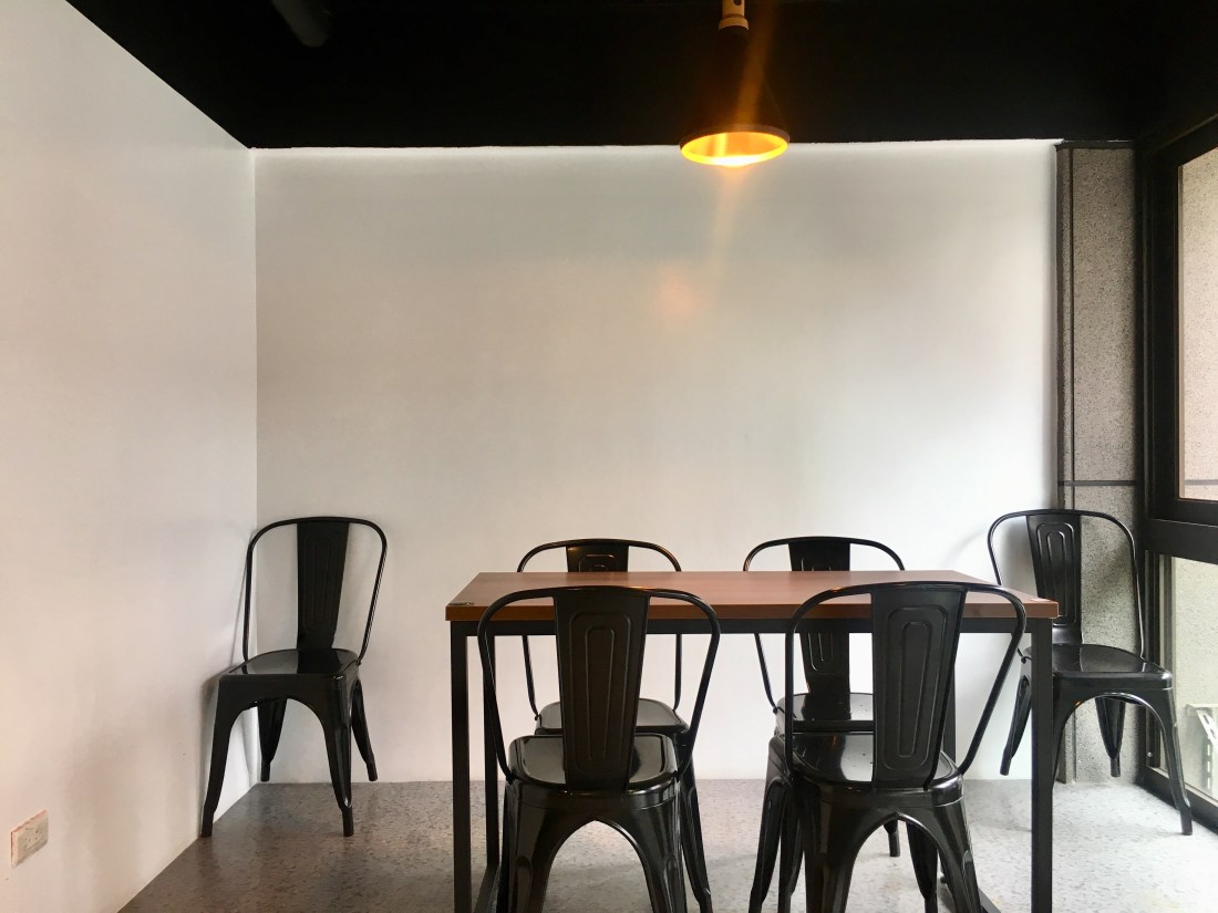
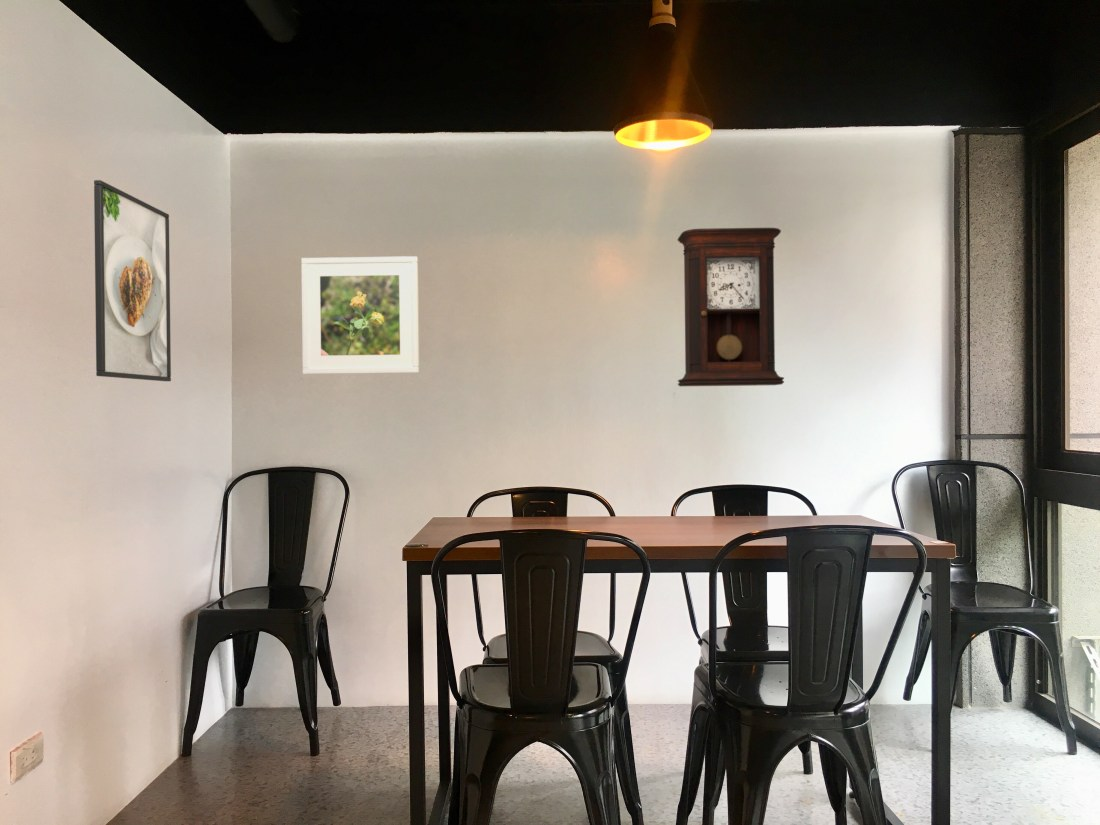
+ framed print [300,255,420,375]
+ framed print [93,179,172,382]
+ pendulum clock [677,227,785,387]
